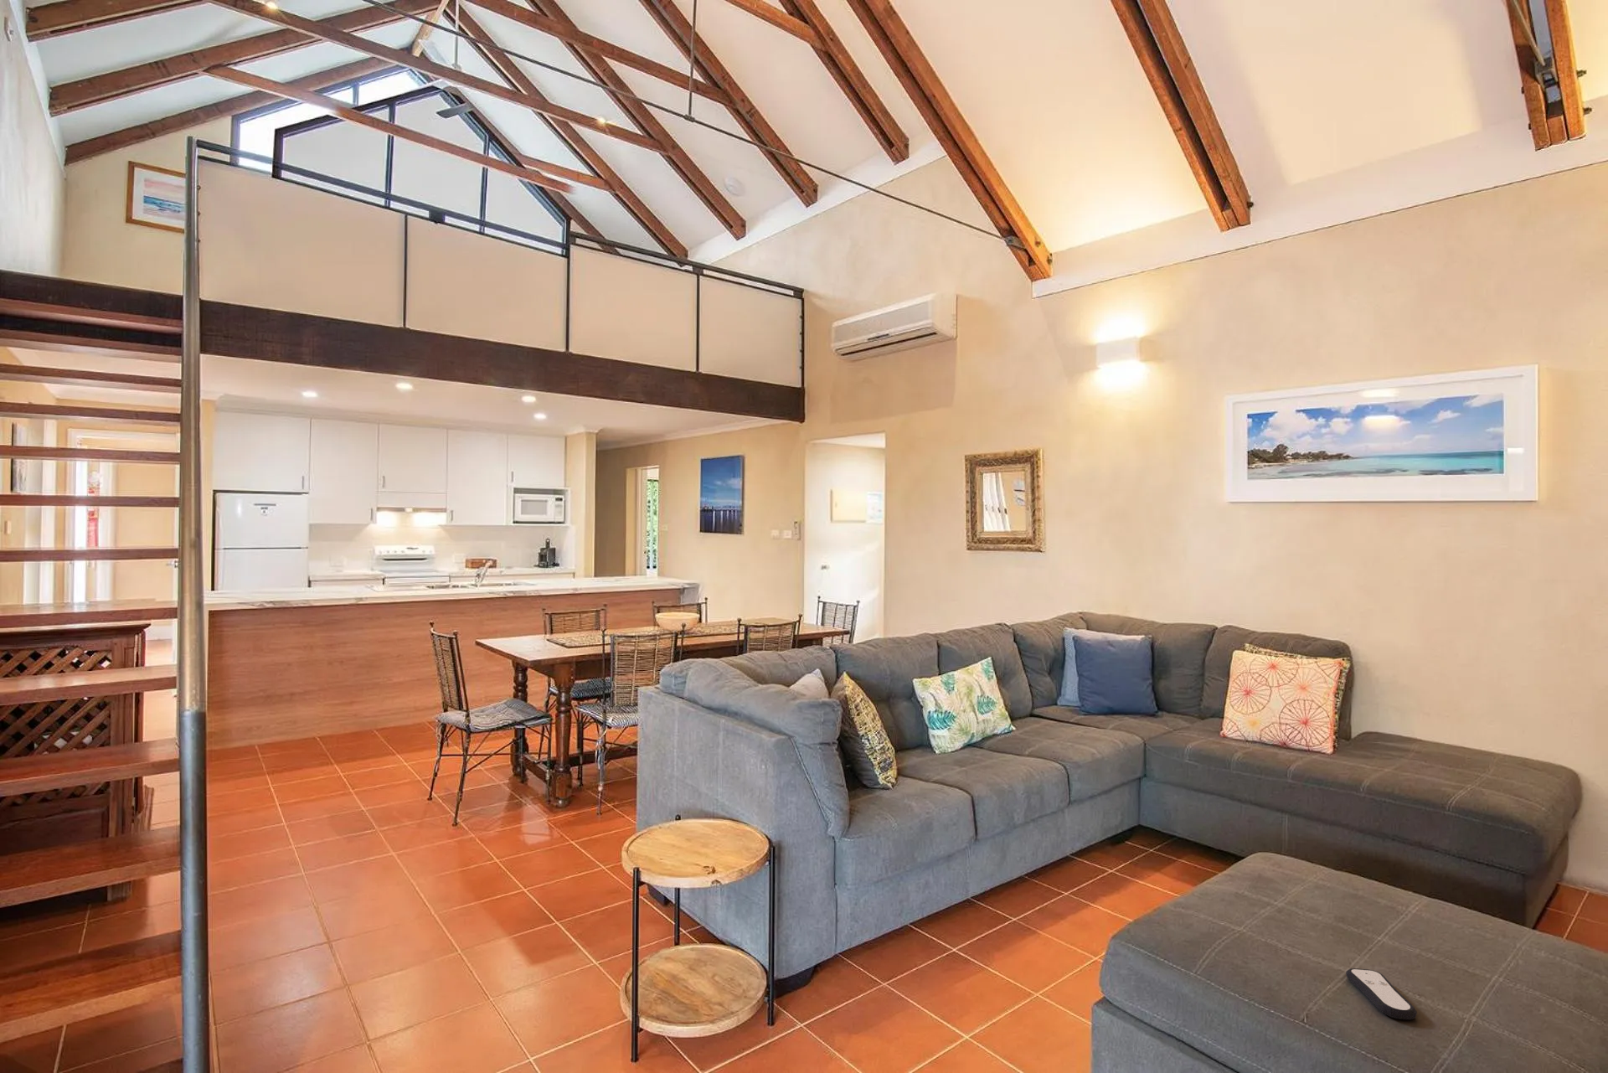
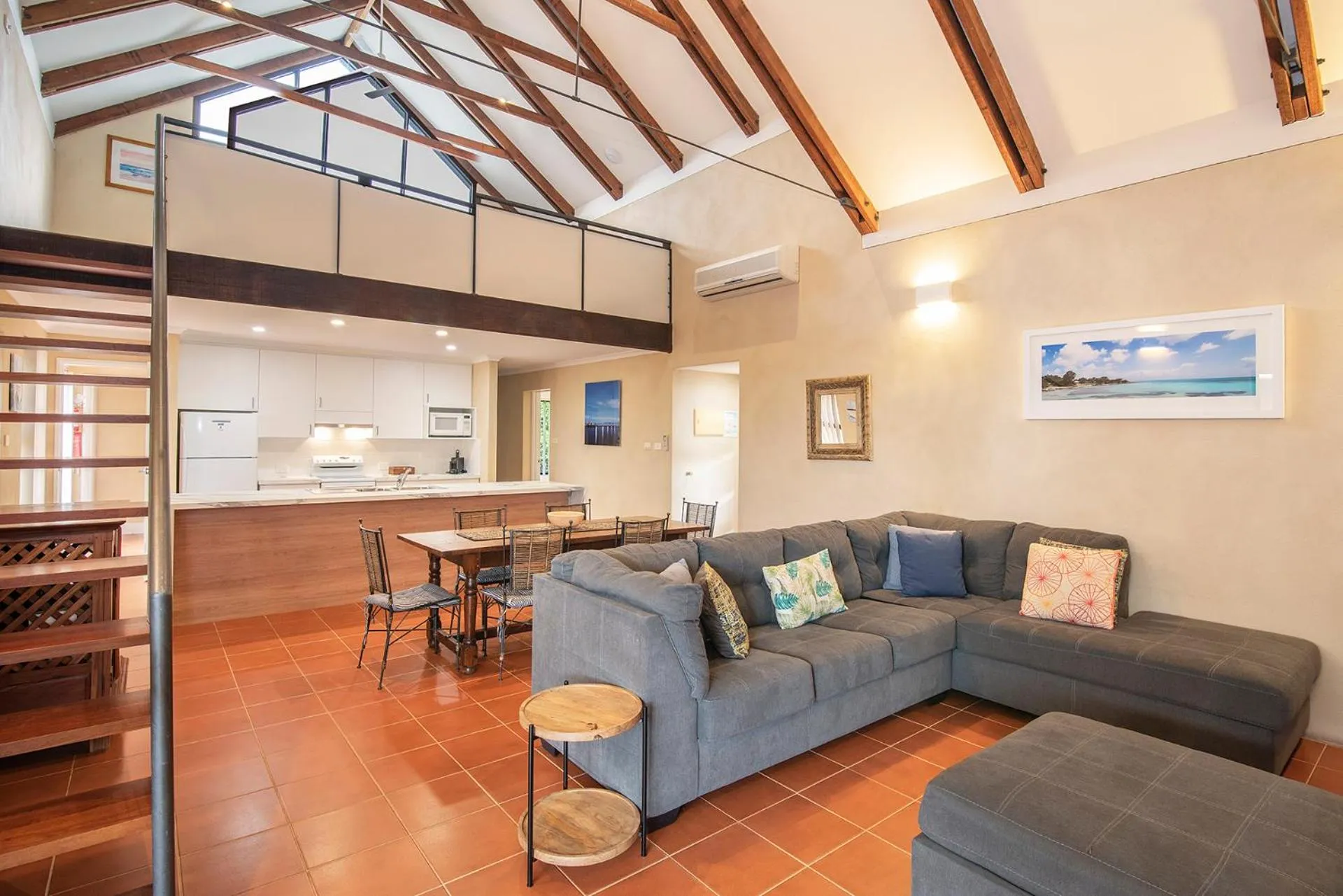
- remote control [1345,968,1418,1022]
